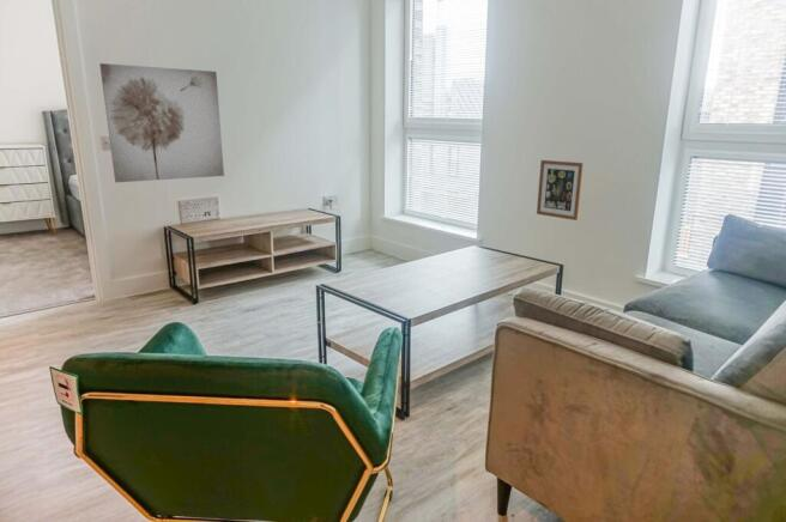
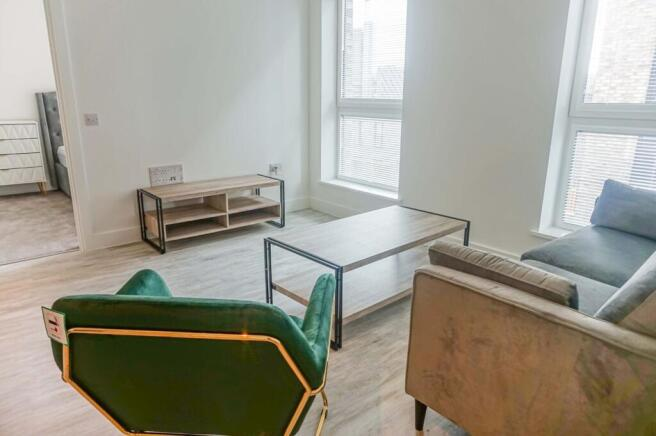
- wall art [536,159,585,221]
- wall art [98,62,225,183]
